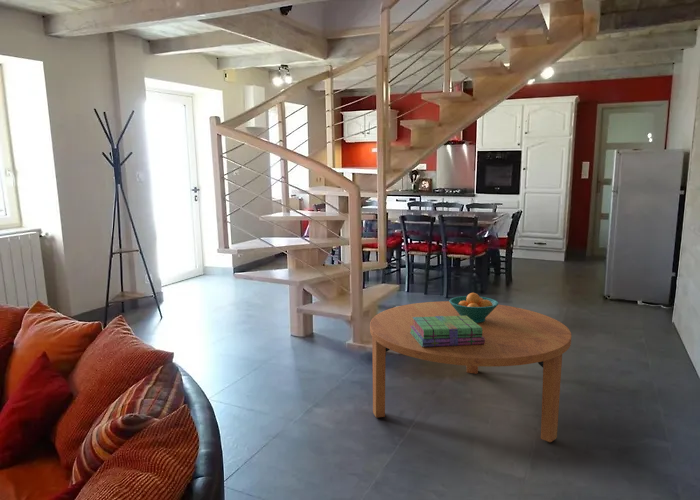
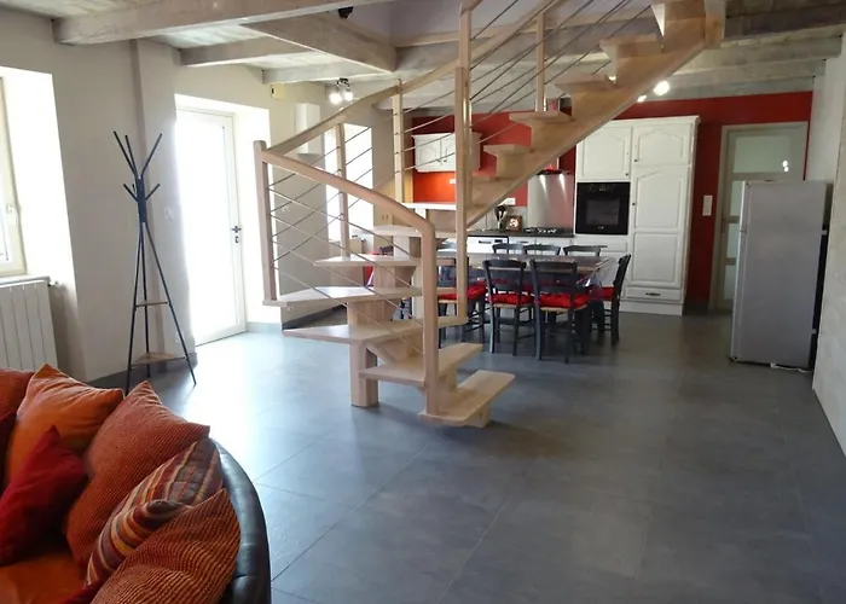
- coffee table [369,300,572,443]
- fruit bowl [448,292,500,323]
- stack of books [410,316,485,347]
